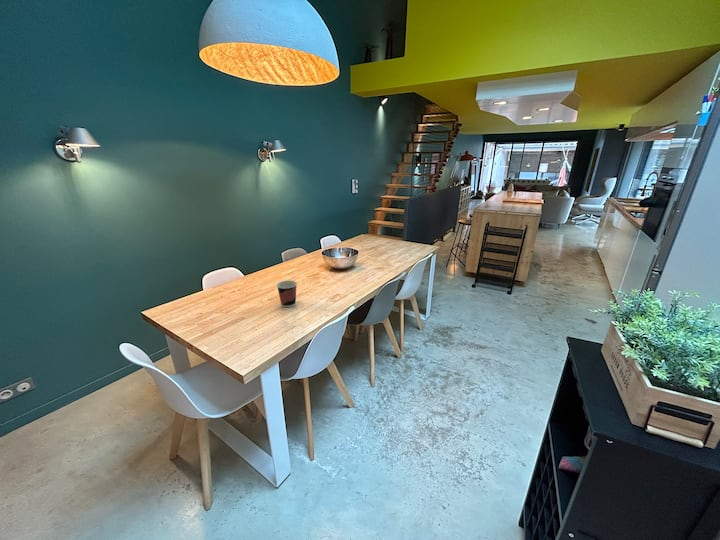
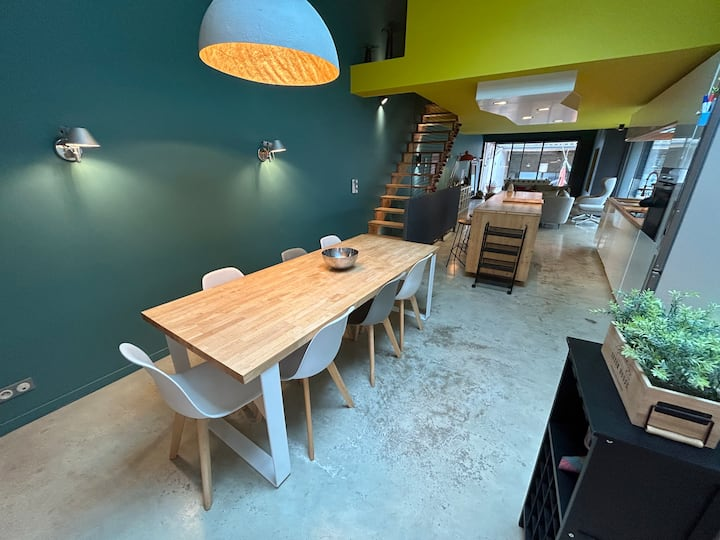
- cup [276,280,298,308]
